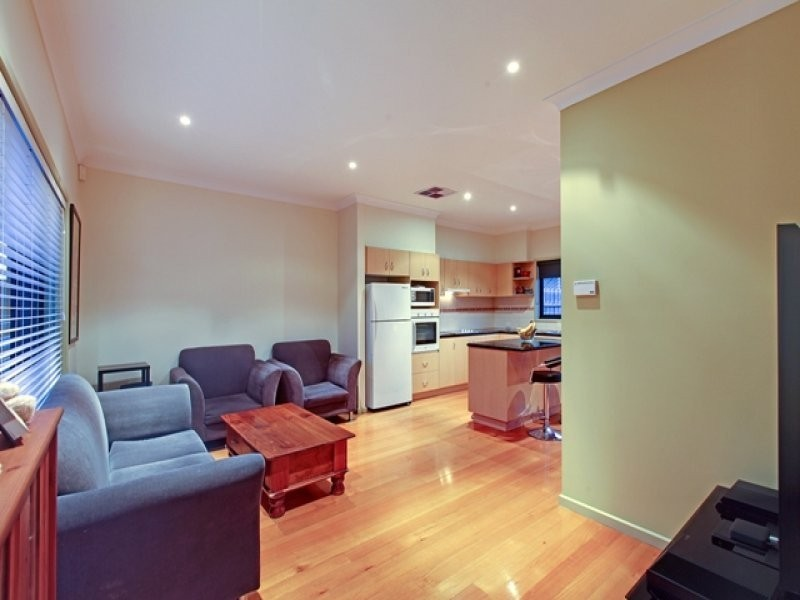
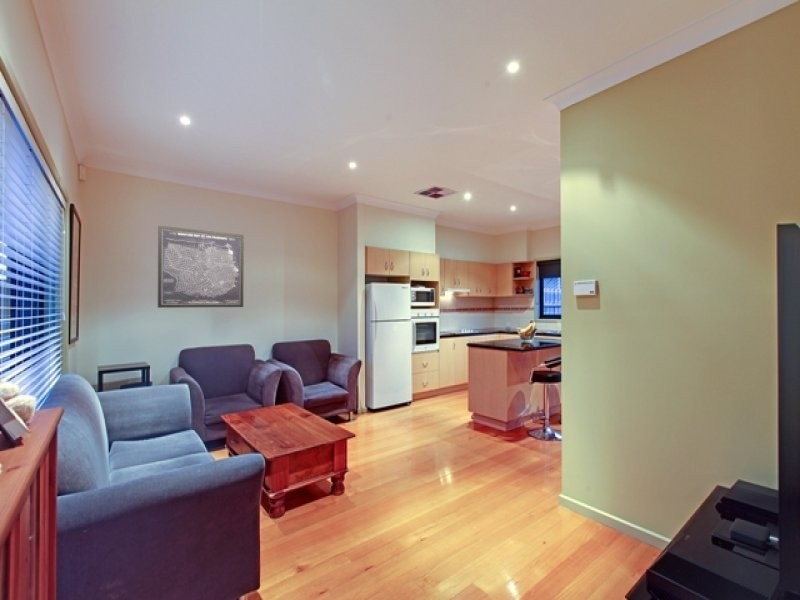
+ wall art [157,225,245,309]
